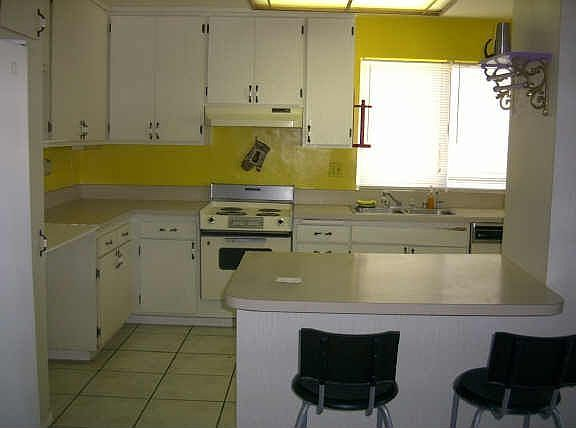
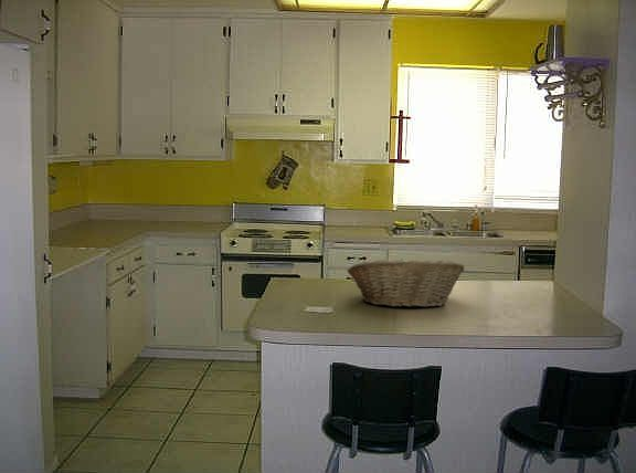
+ fruit basket [347,257,465,308]
